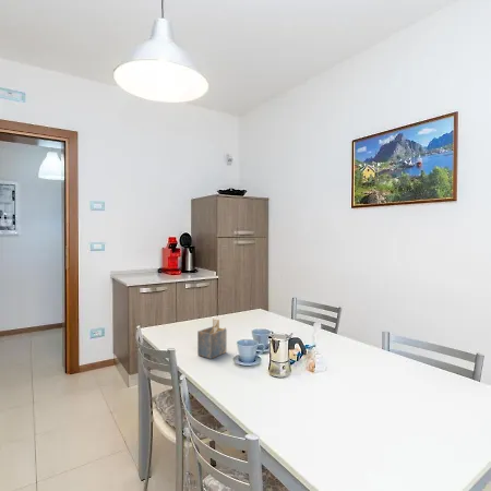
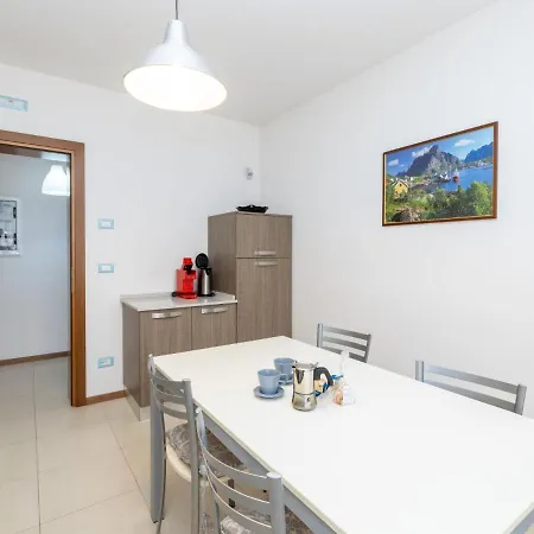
- napkin holder [196,318,228,360]
